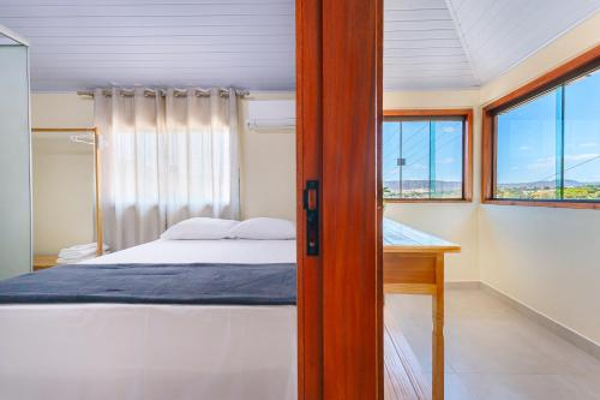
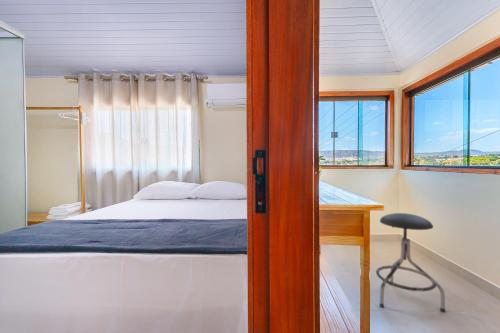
+ stool [375,212,446,313]
